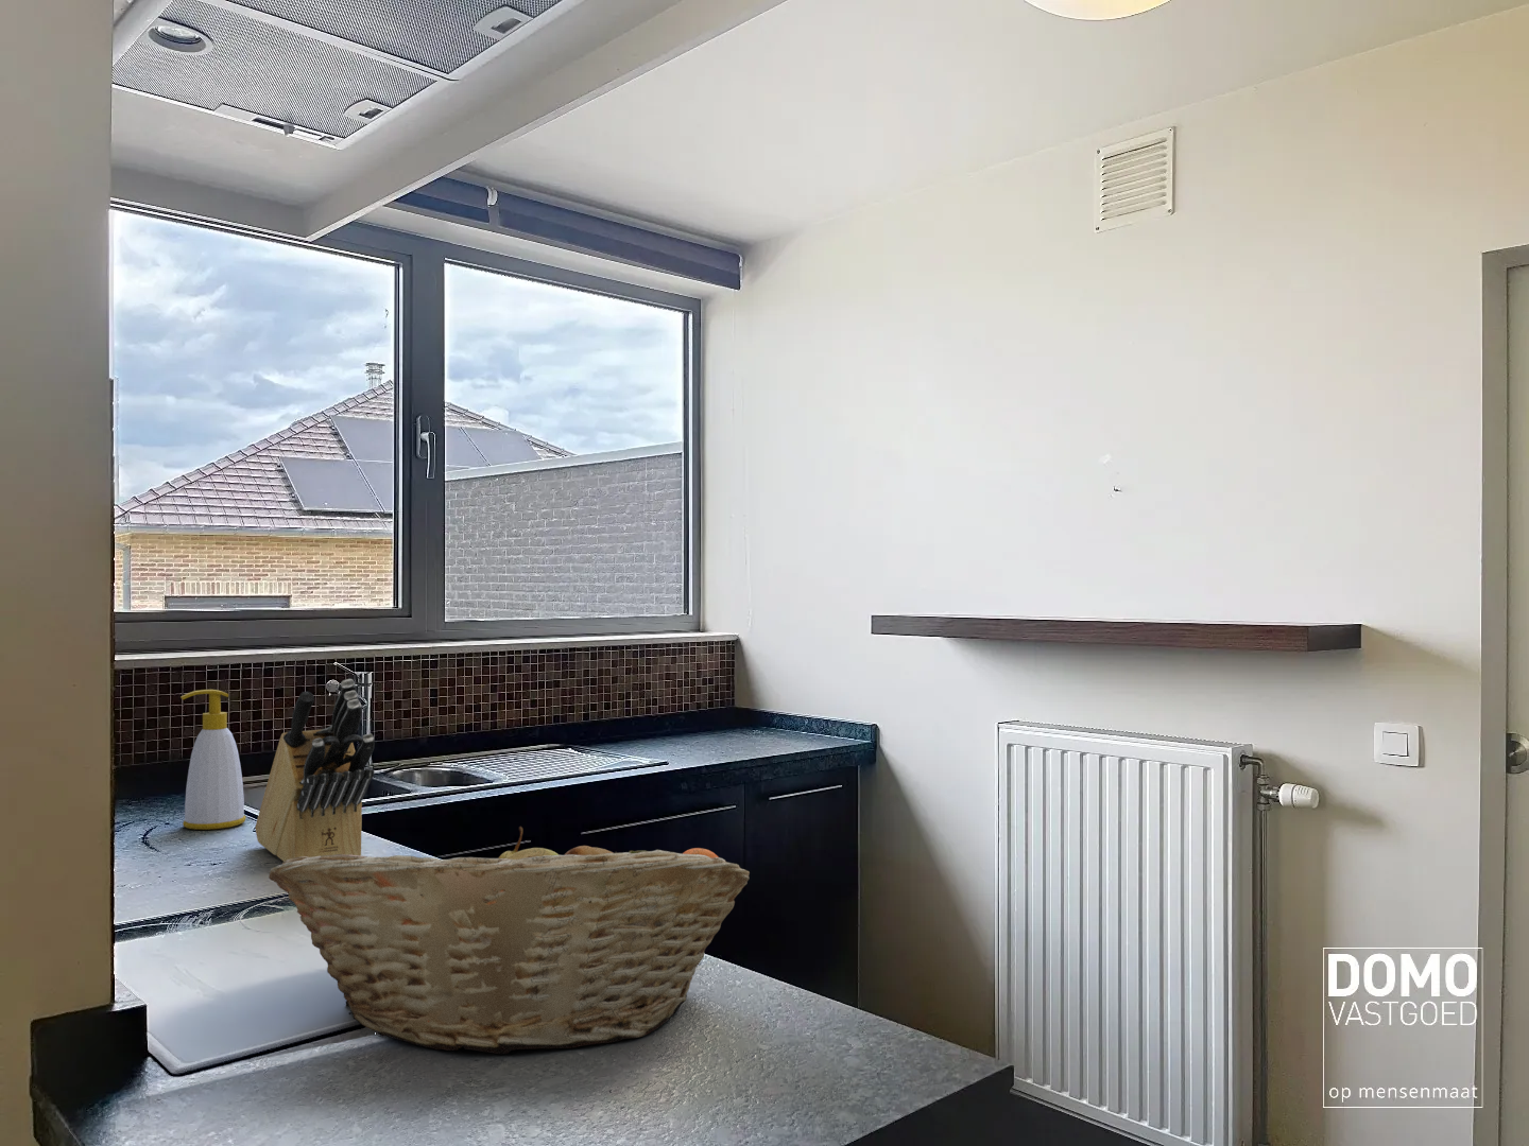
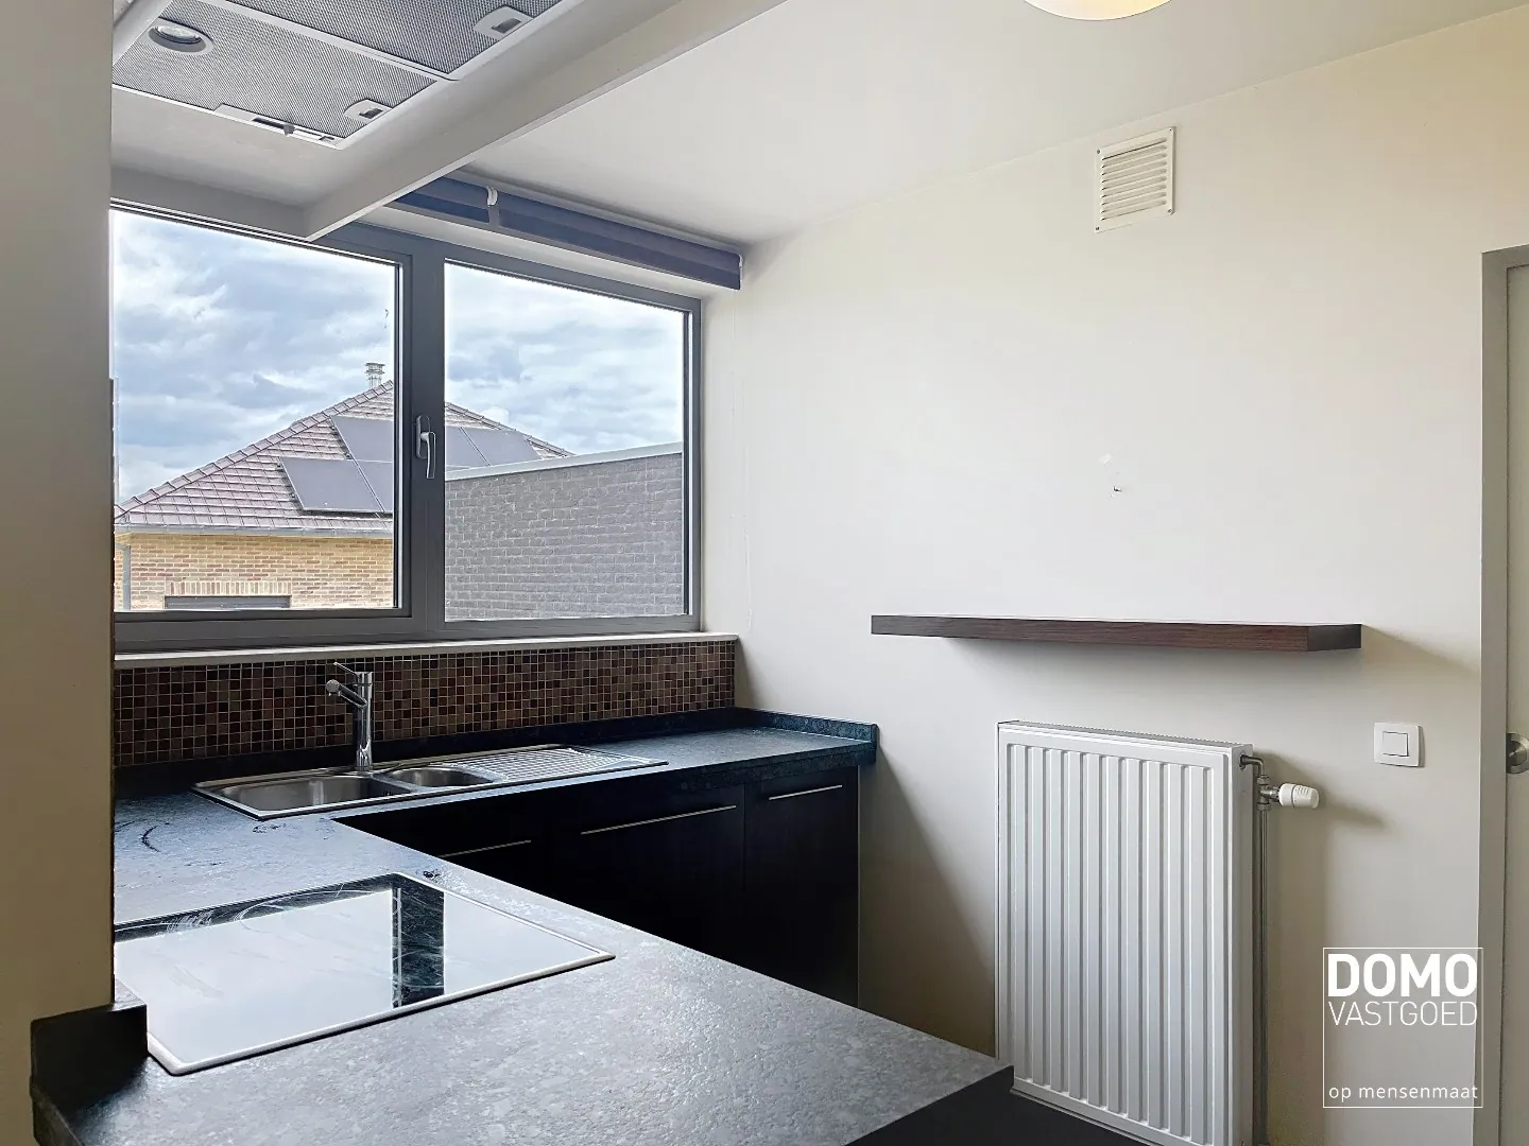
- soap bottle [181,689,247,831]
- fruit basket [267,826,751,1055]
- knife block [254,678,376,862]
